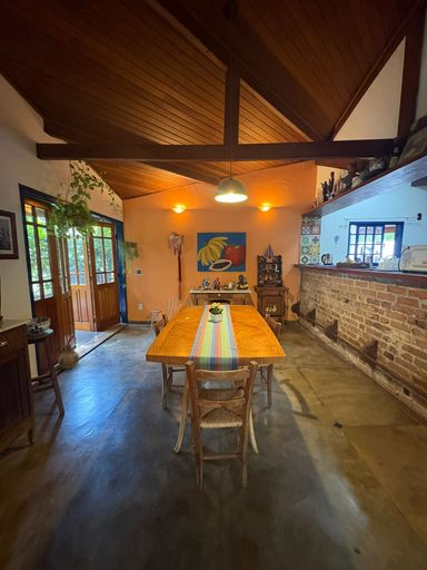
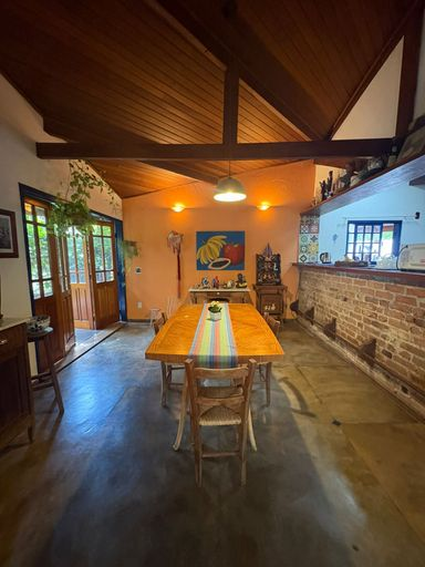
- ceramic jug [57,343,81,370]
